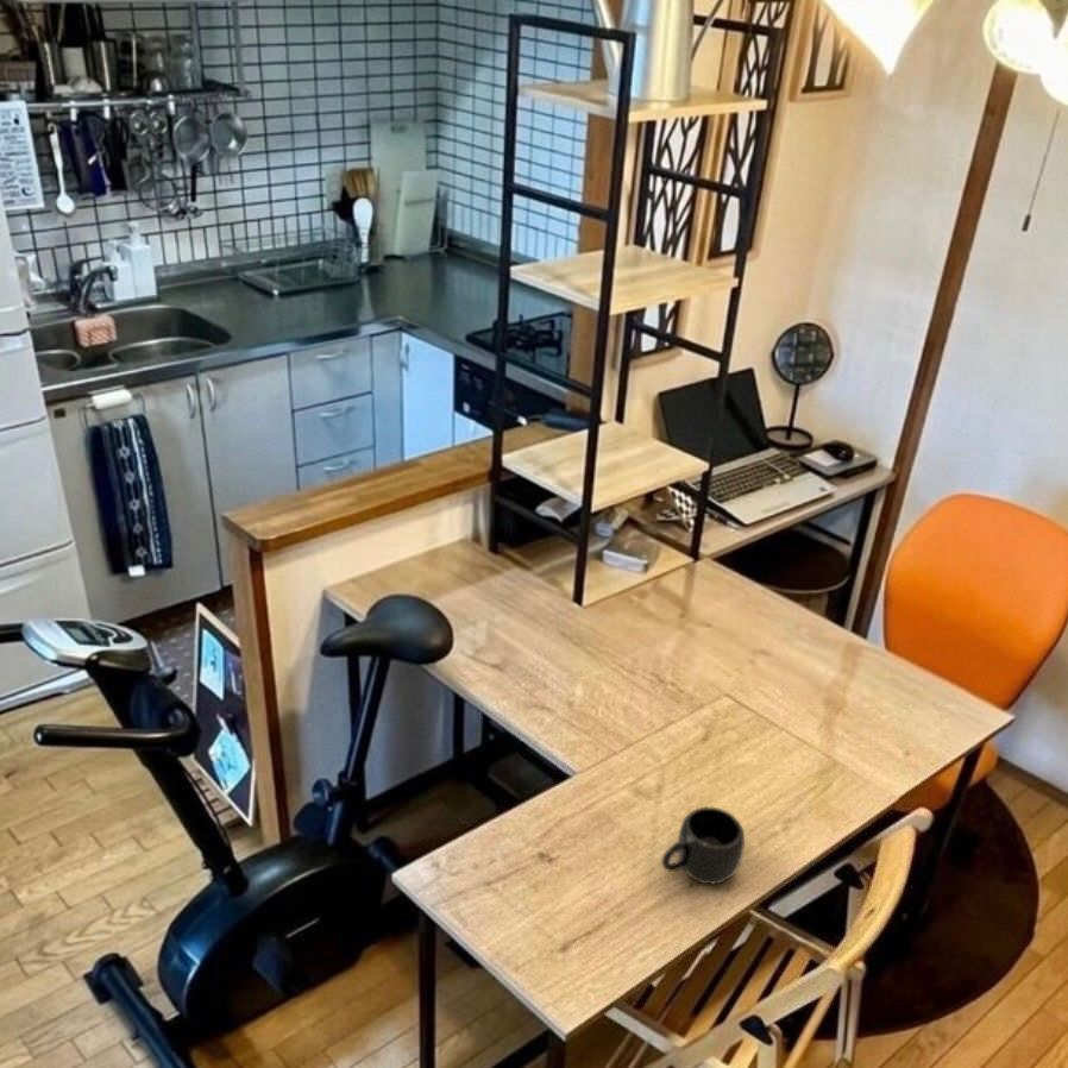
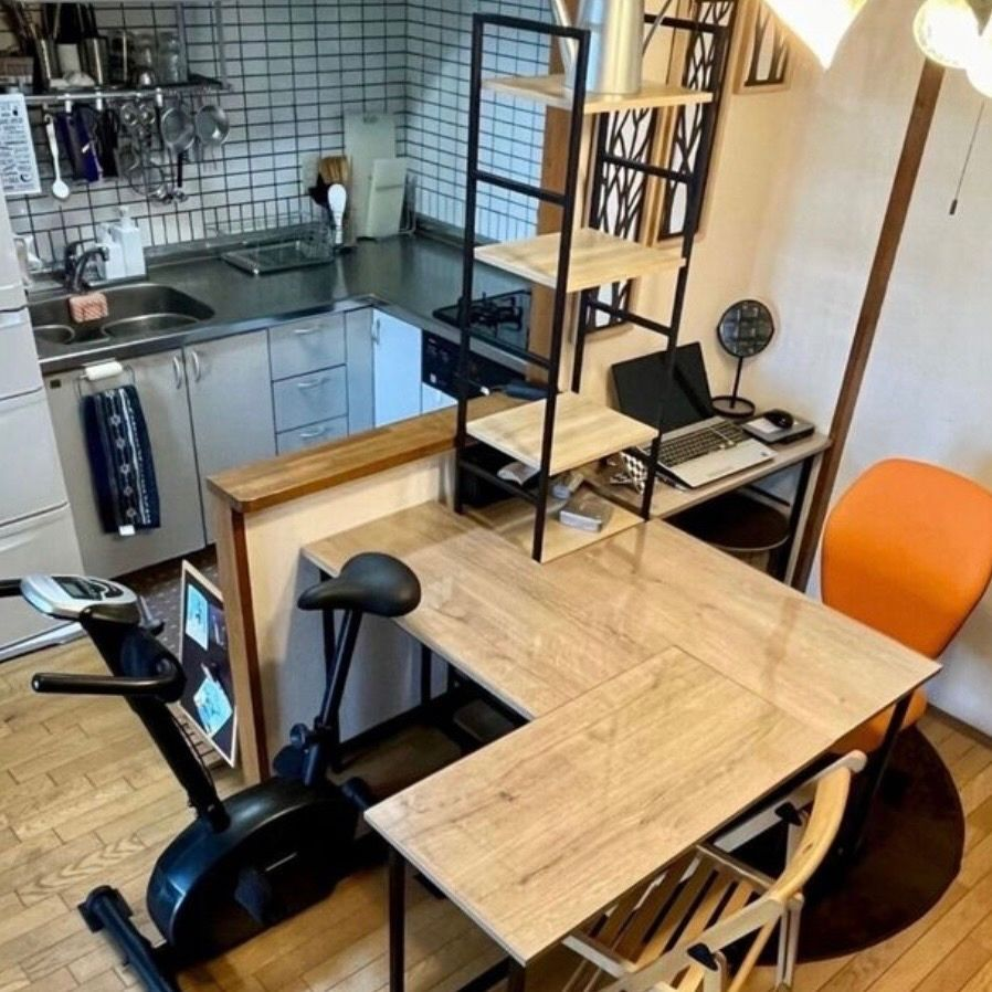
- mug [660,806,746,885]
